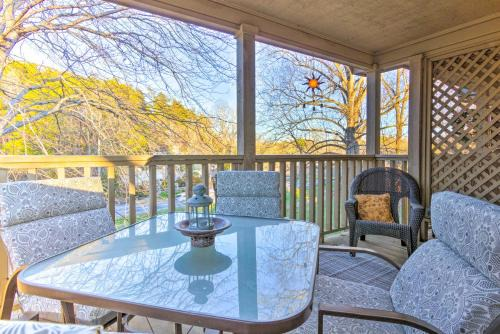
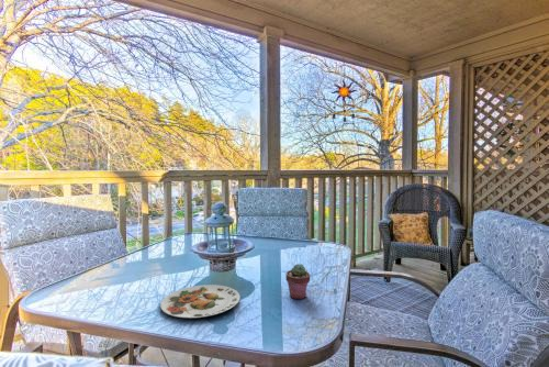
+ plate [159,283,240,319]
+ potted succulent [284,263,312,300]
